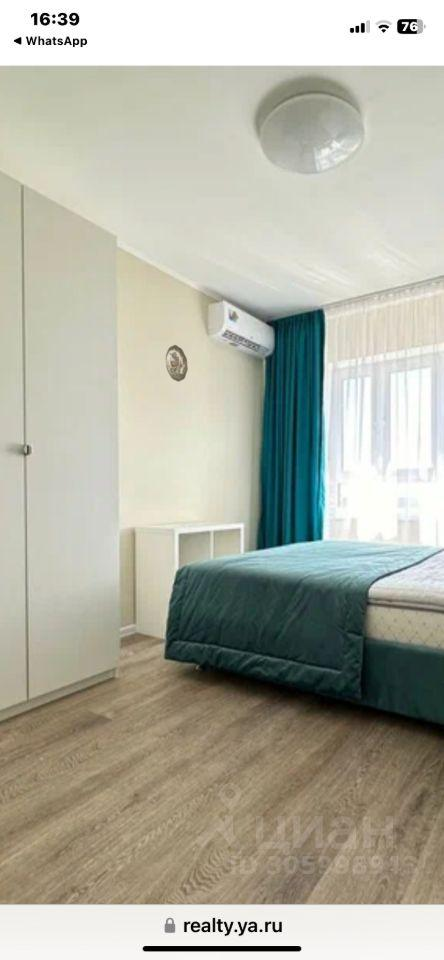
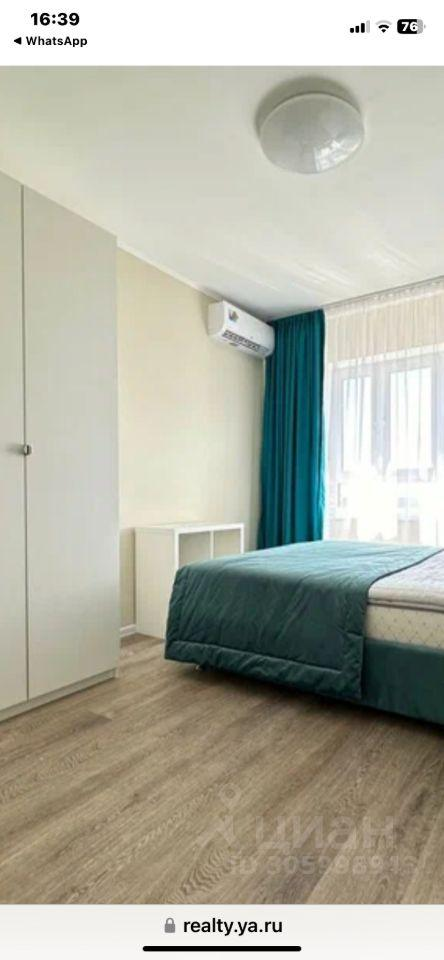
- decorative plate [165,344,189,383]
